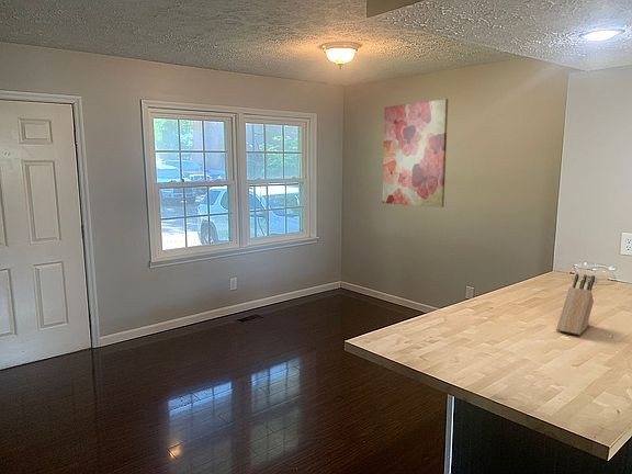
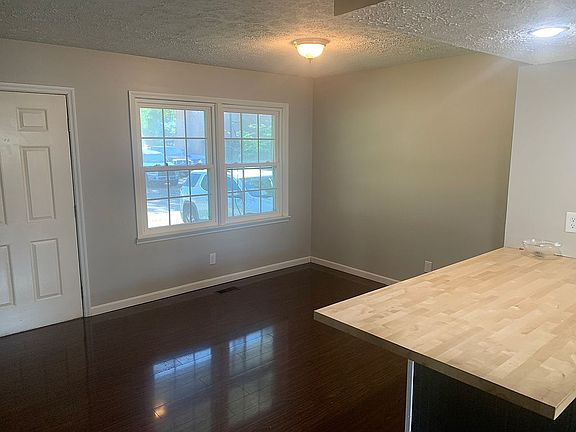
- wall art [382,98,449,208]
- knife block [555,273,596,336]
